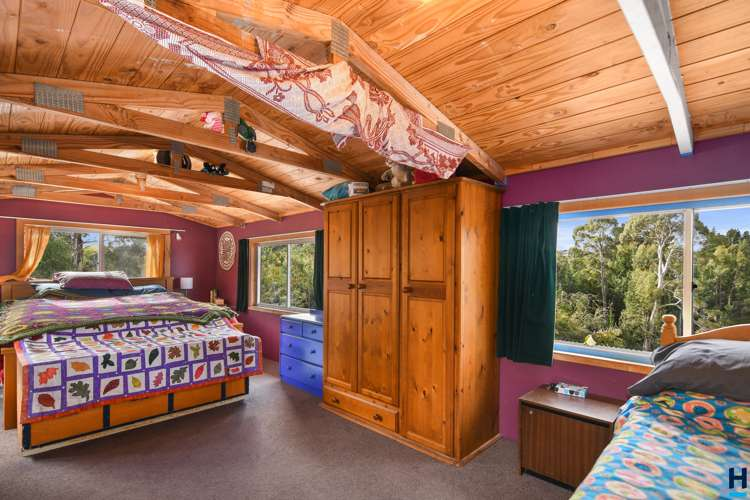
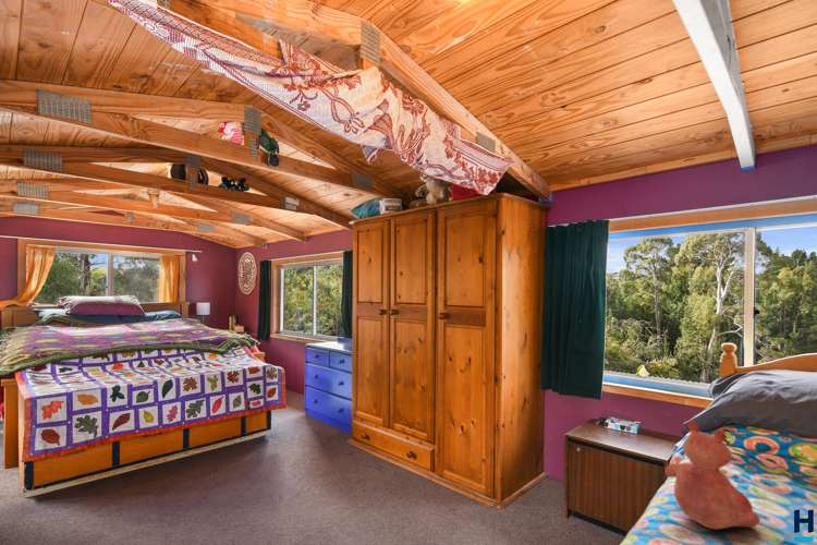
+ teddy bear [663,420,760,531]
